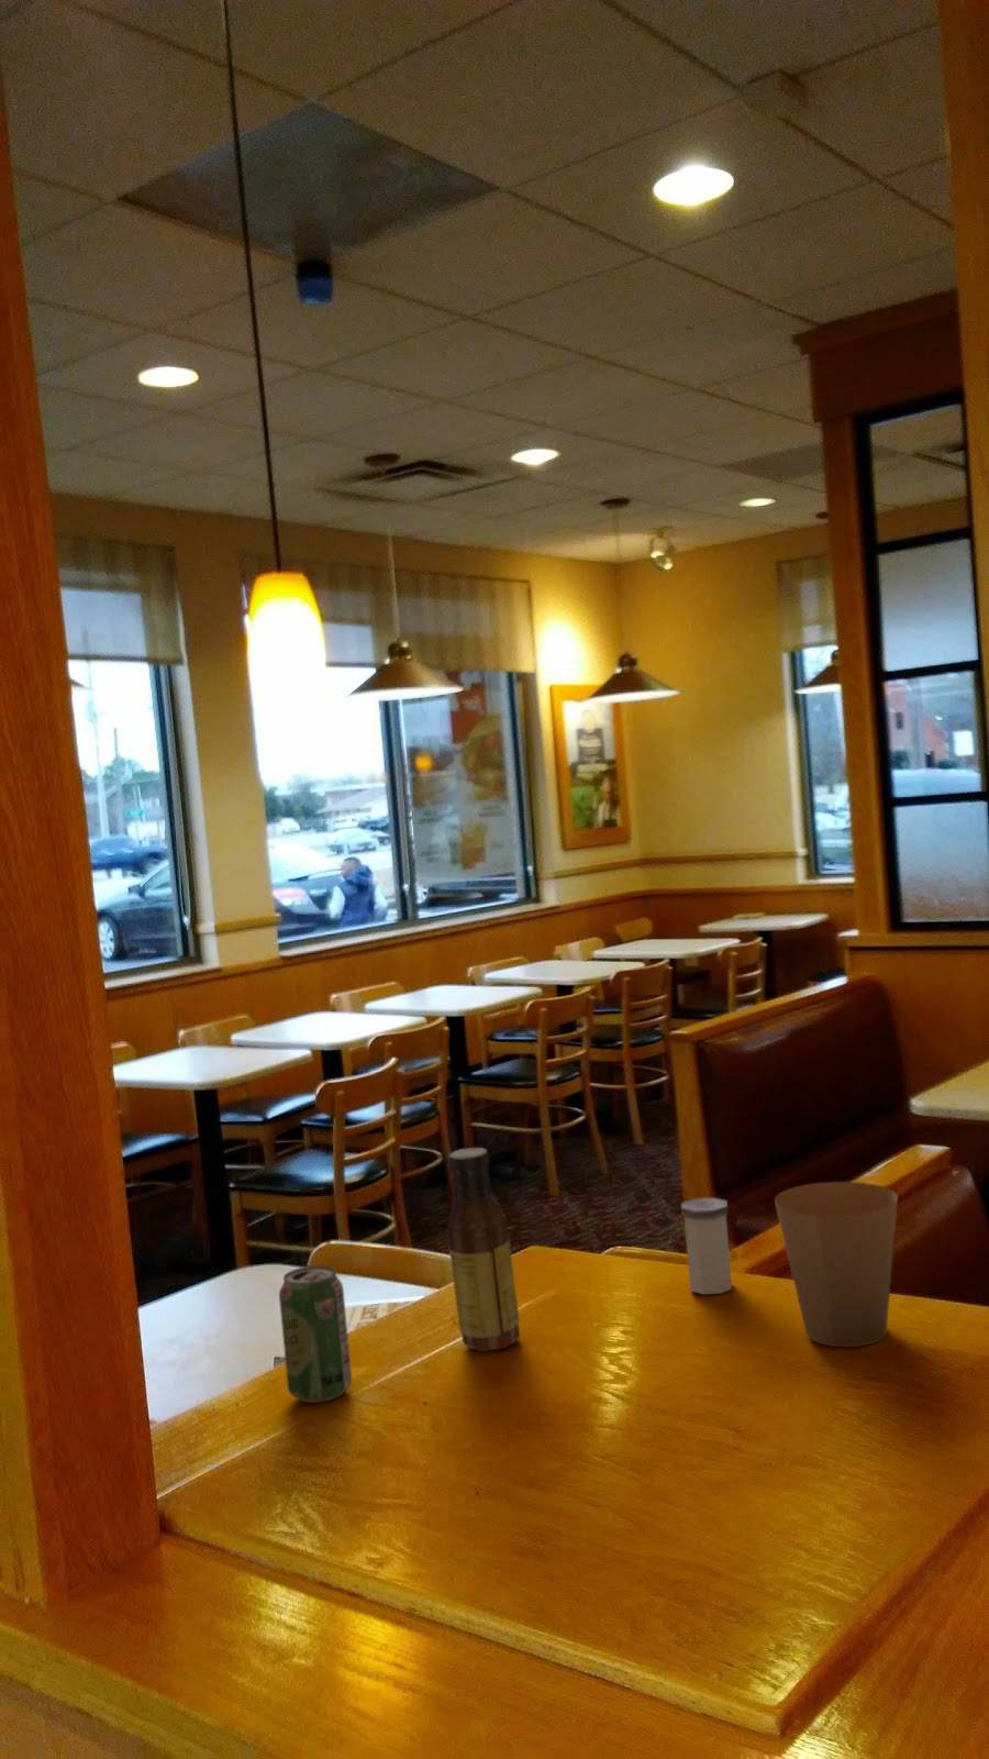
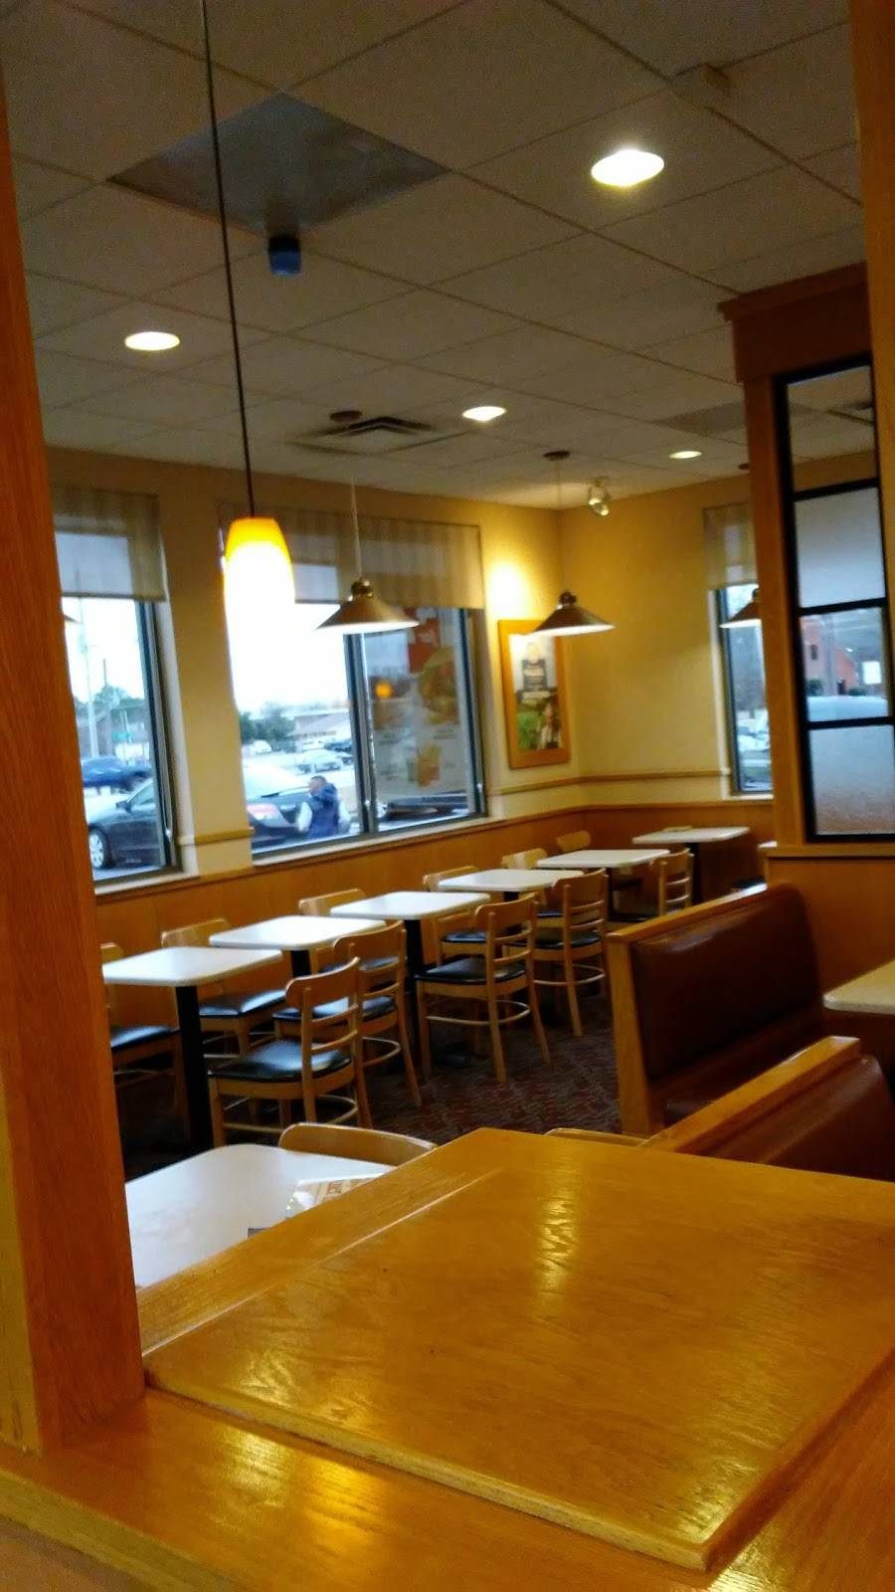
- salt shaker [680,1196,733,1295]
- paper cup [774,1180,898,1348]
- beverage can [278,1264,353,1404]
- sauce bottle [447,1146,520,1352]
